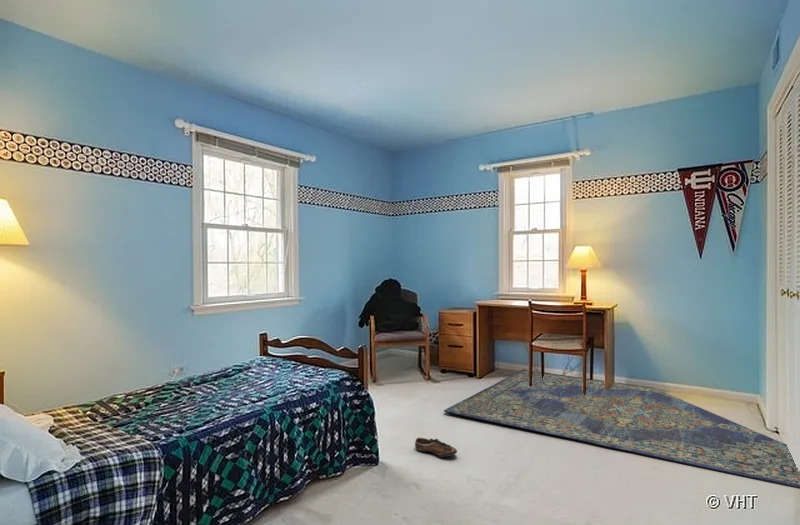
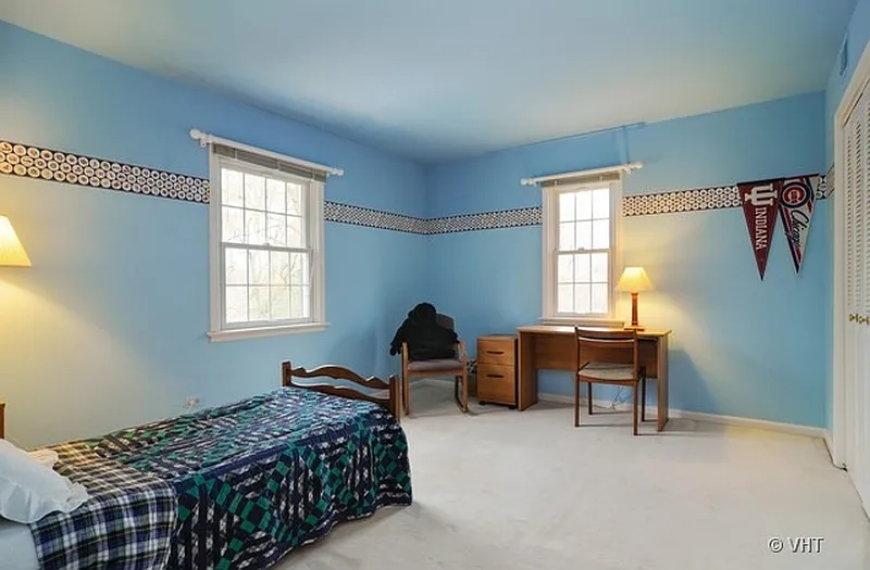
- rug [443,369,800,490]
- shoe [414,437,458,458]
